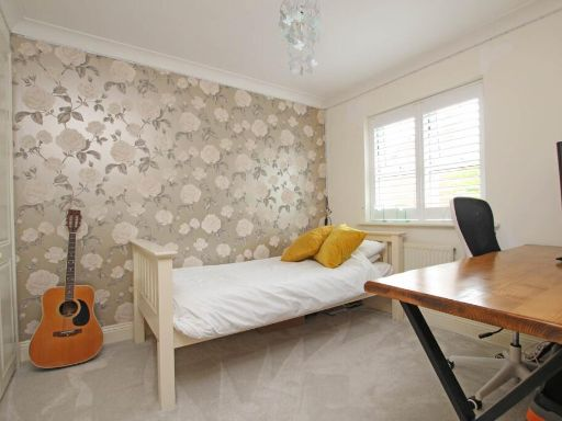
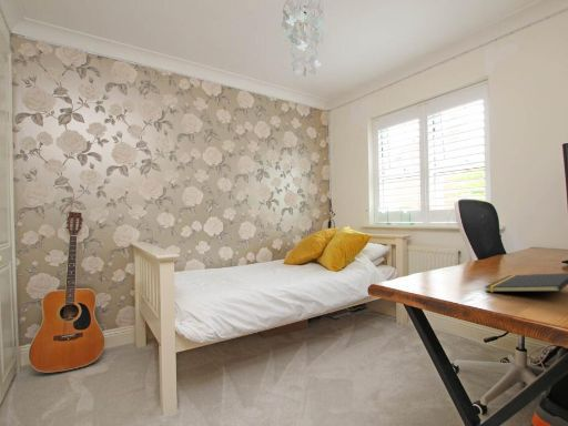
+ notepad [484,272,568,293]
